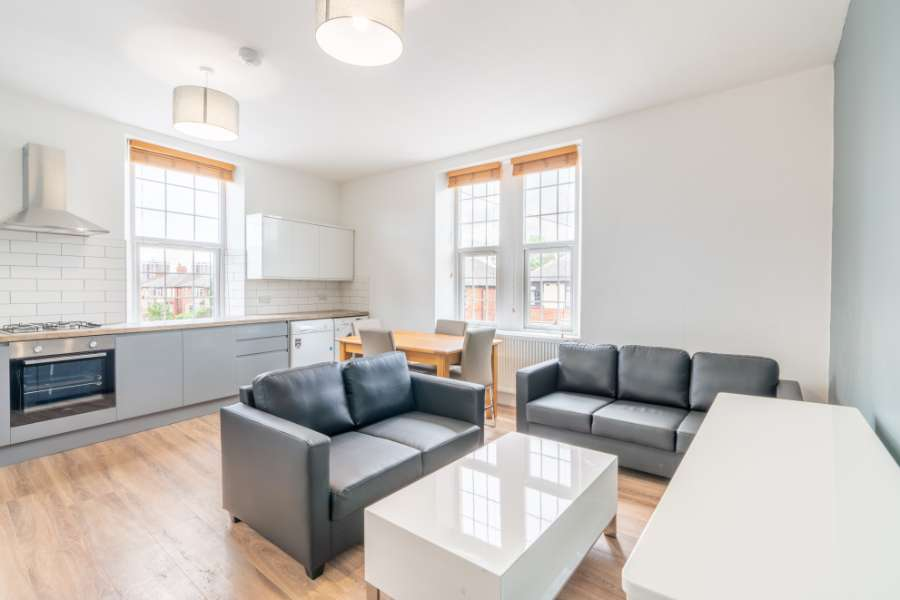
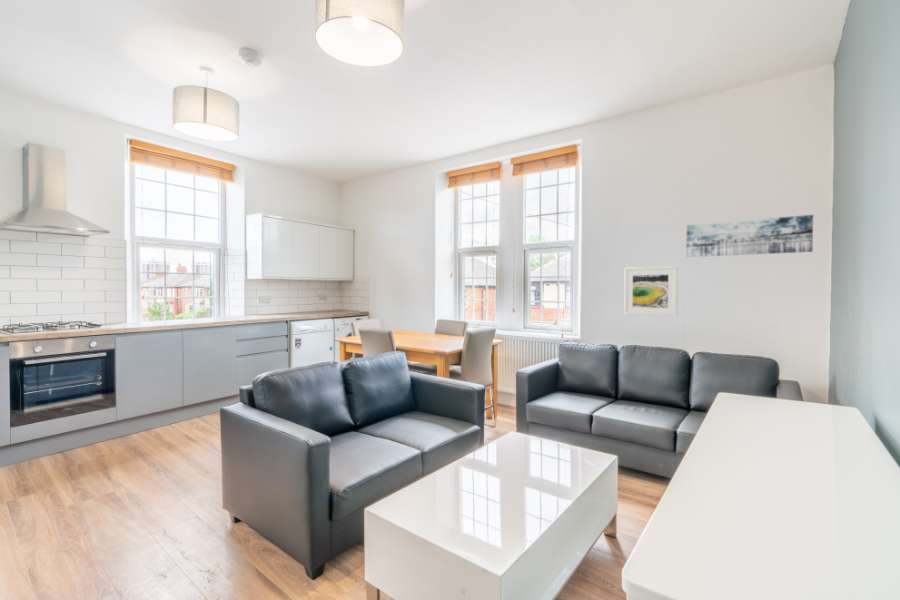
+ wall art [685,214,814,258]
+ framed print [623,265,679,317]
